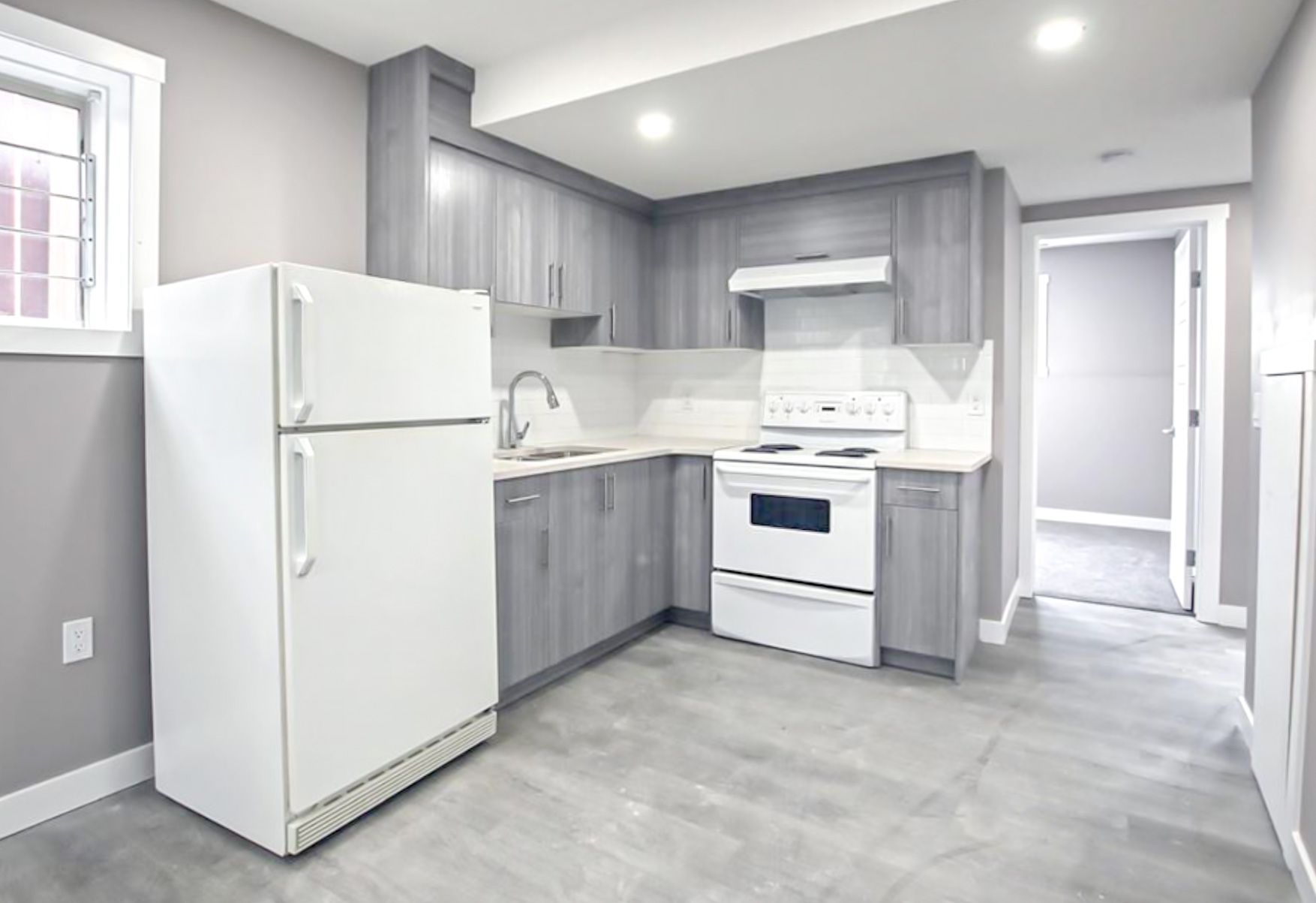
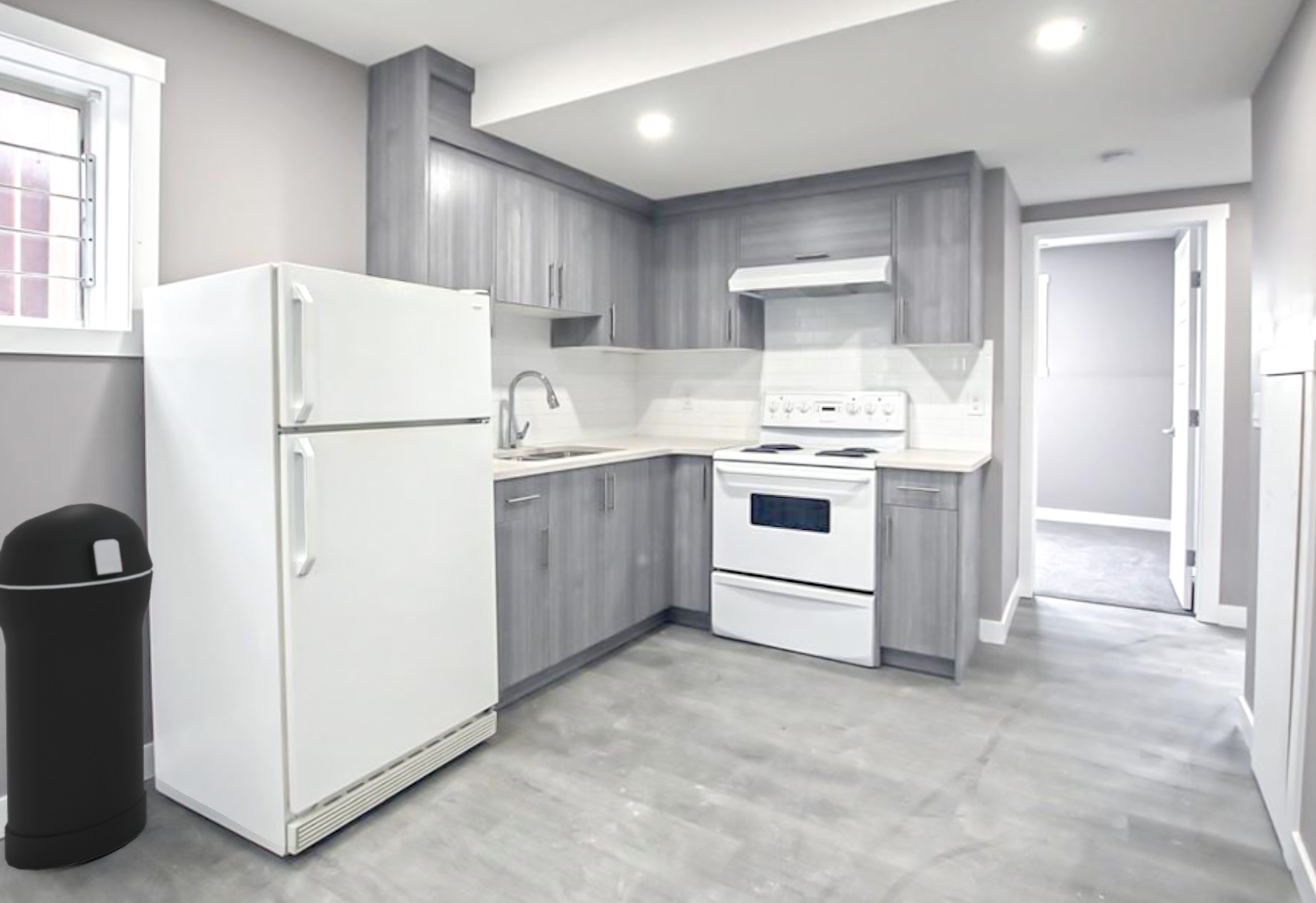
+ trash can [0,502,154,871]
